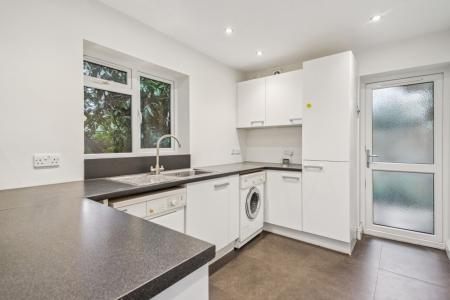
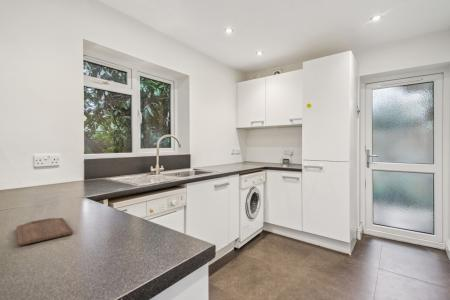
+ cutting board [16,217,74,247]
